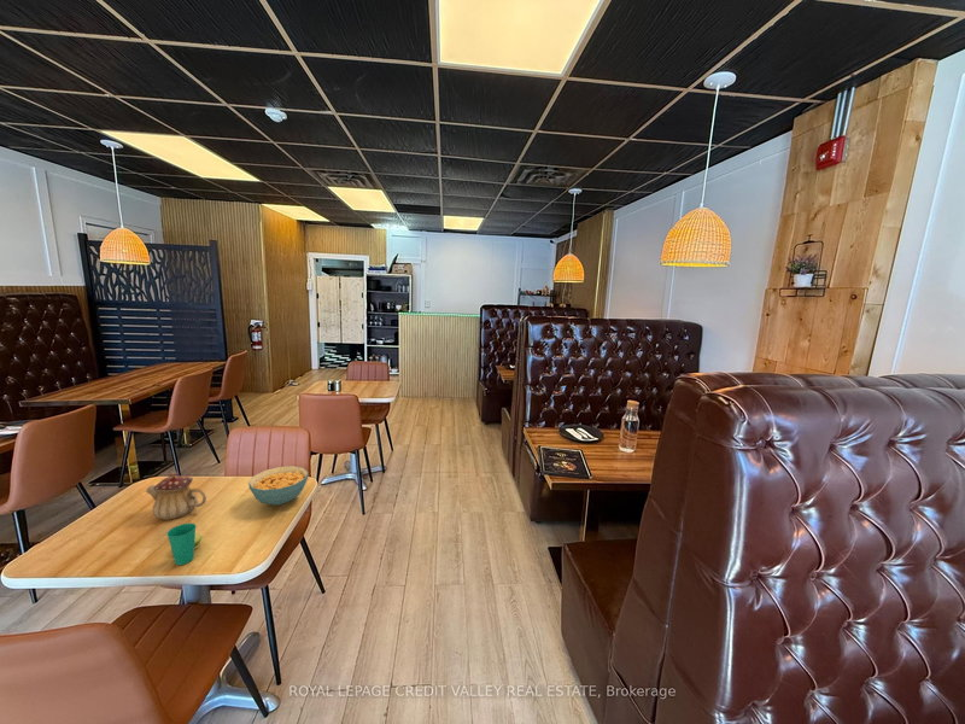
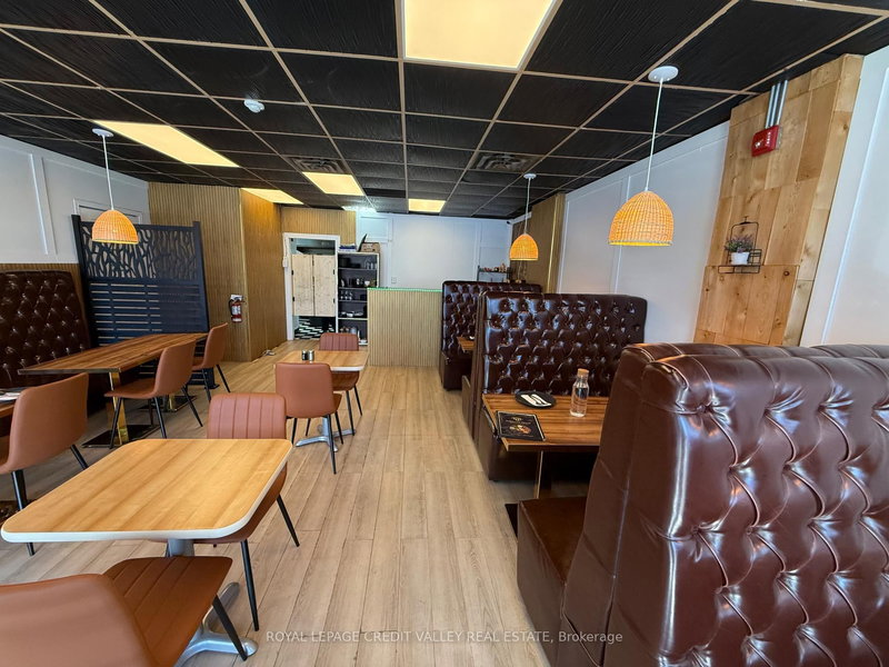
- teapot [145,471,207,521]
- cereal bowl [247,465,309,507]
- cup [165,522,203,566]
